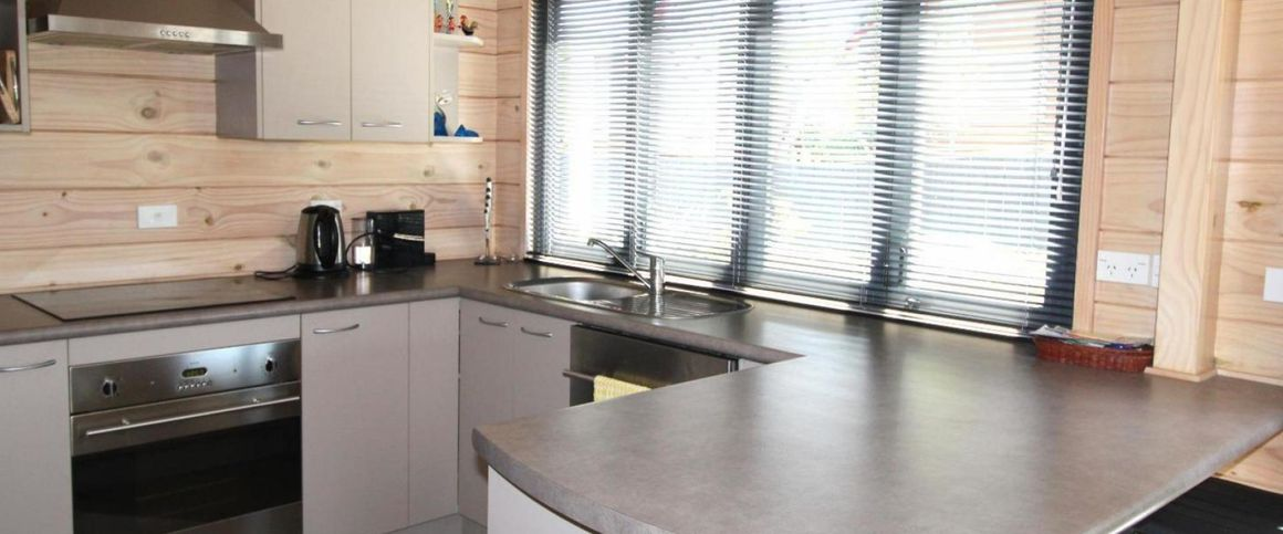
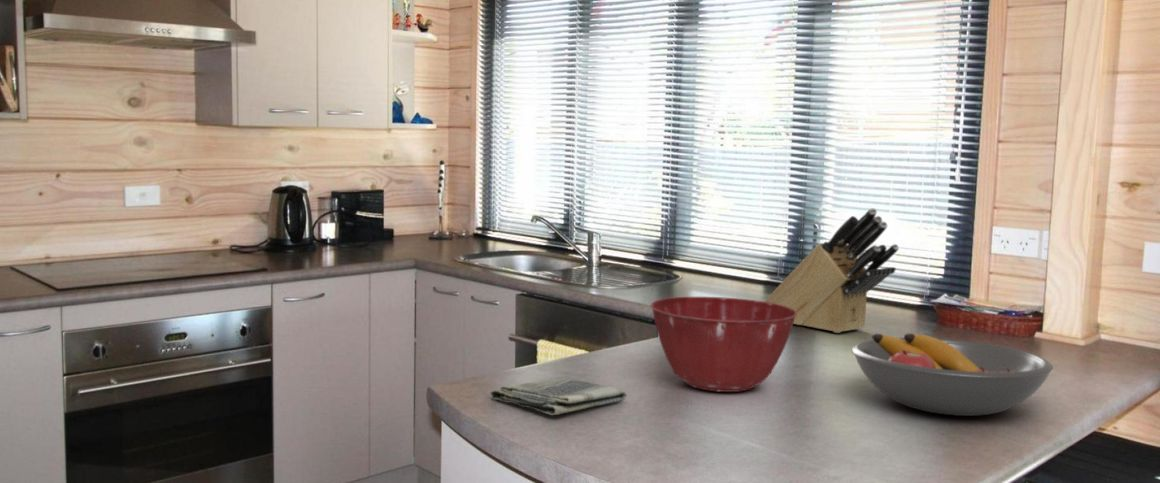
+ dish towel [489,376,628,416]
+ knife block [763,207,900,334]
+ mixing bowl [650,296,797,393]
+ fruit bowl [851,333,1054,417]
